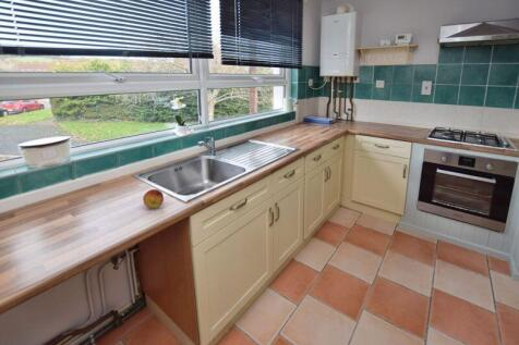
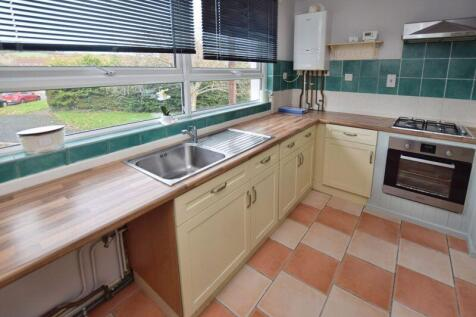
- fruit [142,188,165,209]
